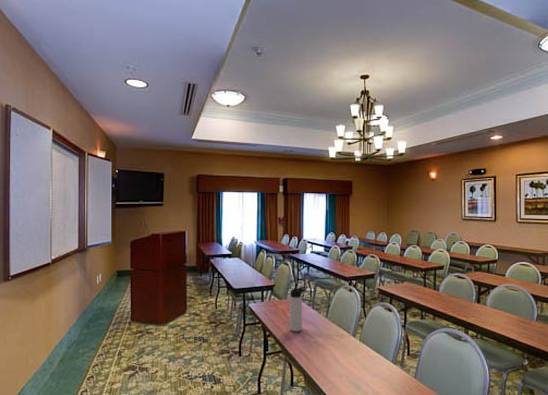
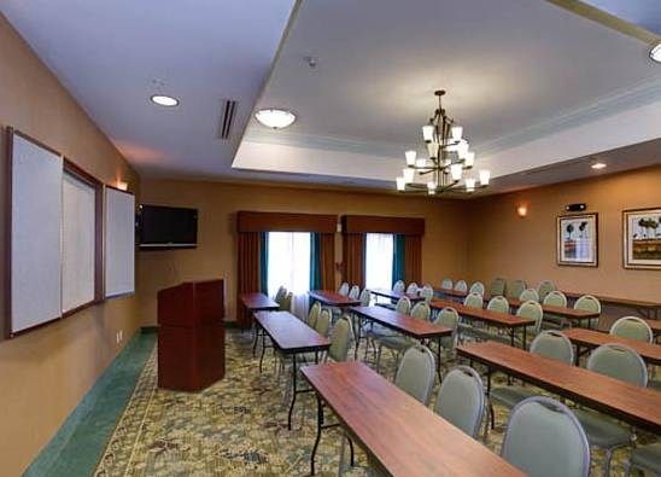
- thermos bottle [289,286,308,333]
